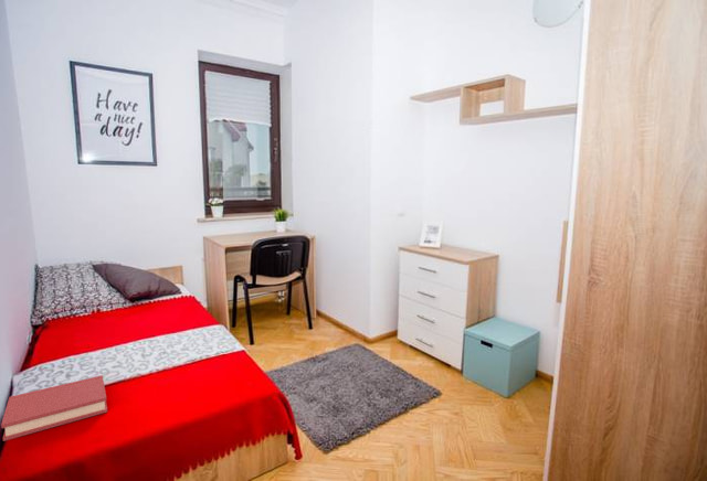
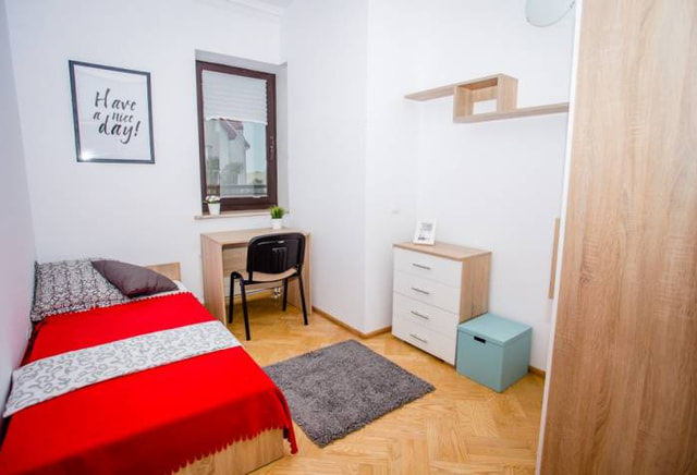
- hardback book [0,374,108,442]
